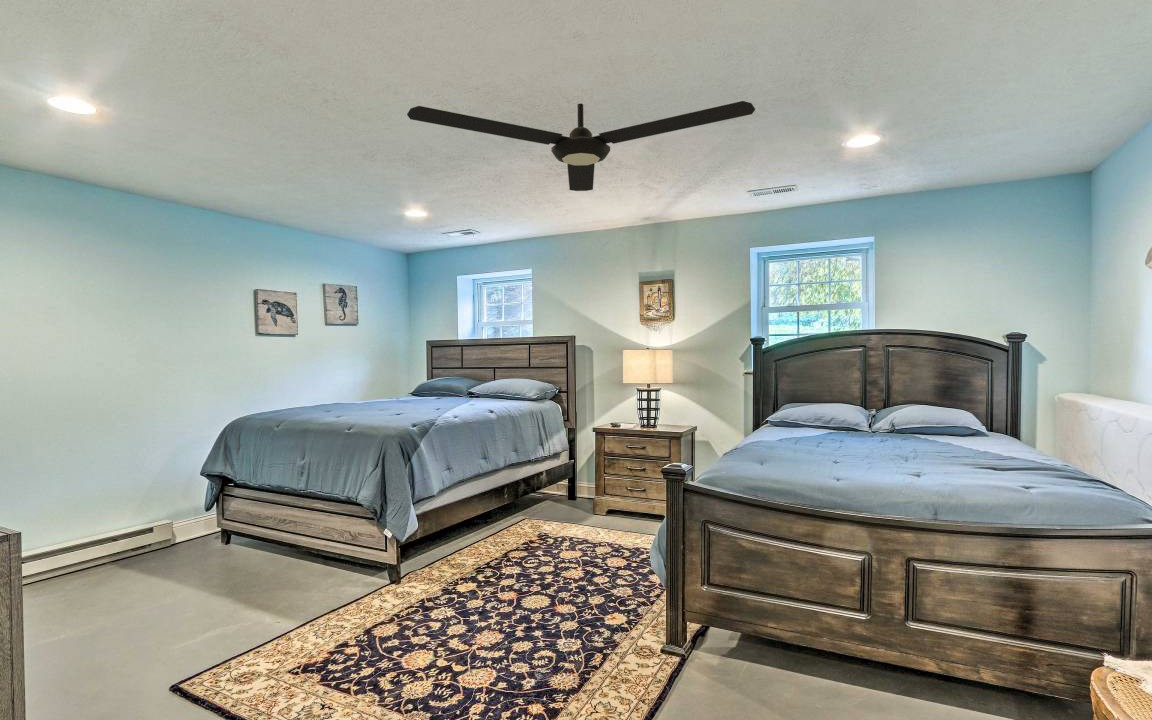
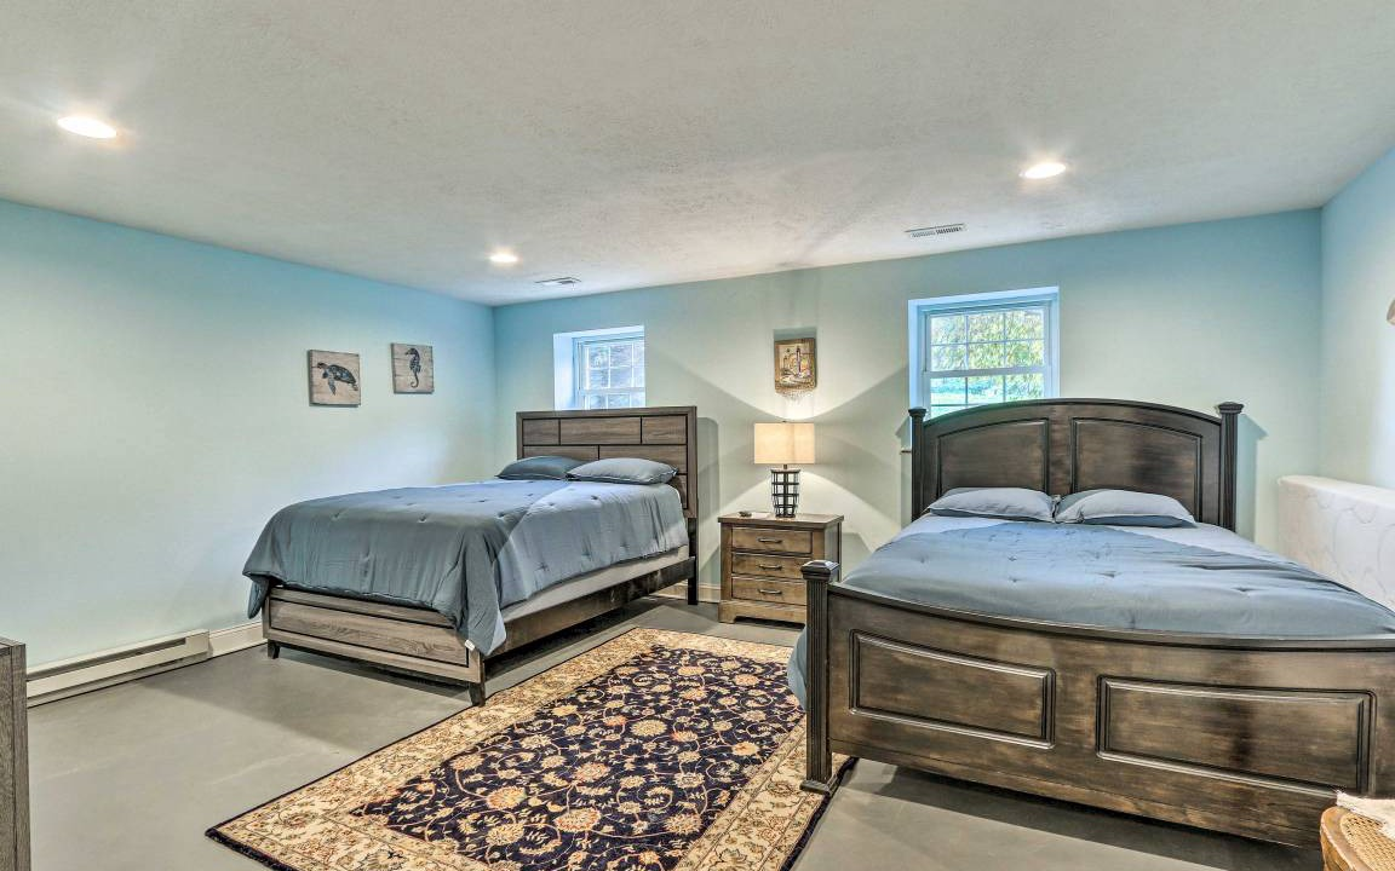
- ceiling fan [406,100,756,192]
